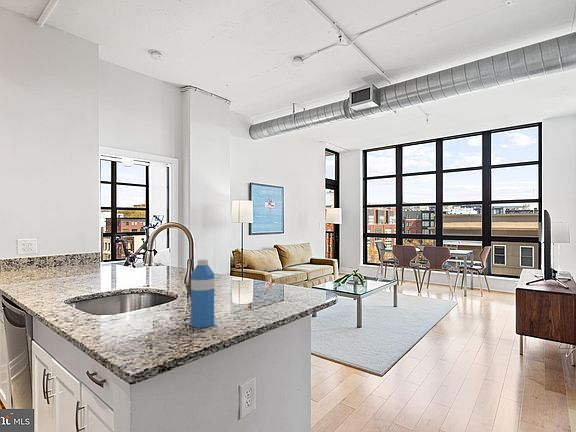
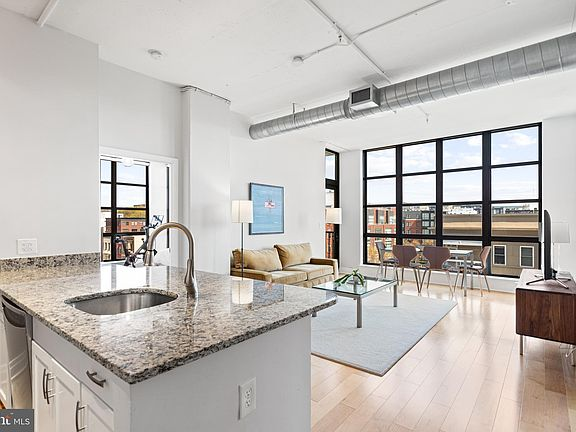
- water bottle [190,258,215,329]
